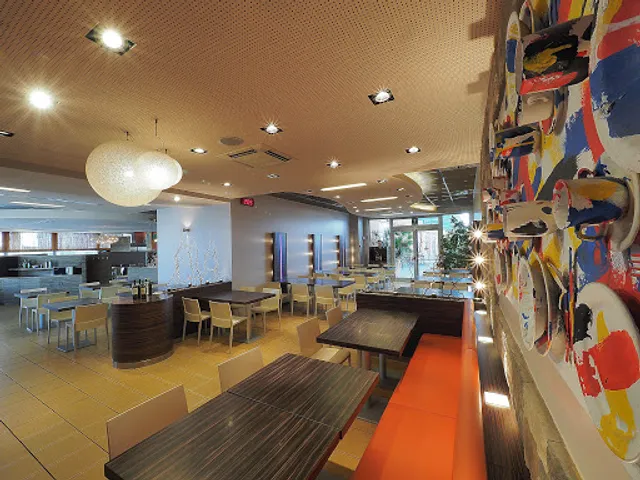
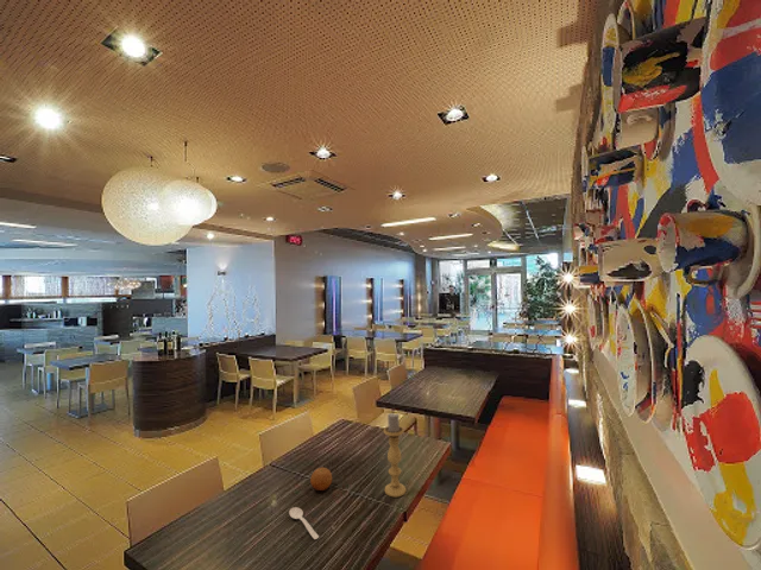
+ candle holder [383,412,407,499]
+ spoon [288,506,320,540]
+ fruit [309,467,333,492]
